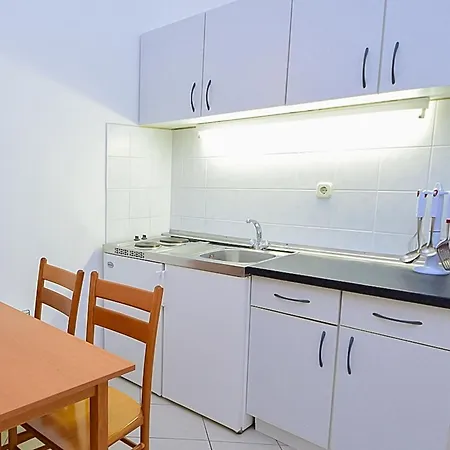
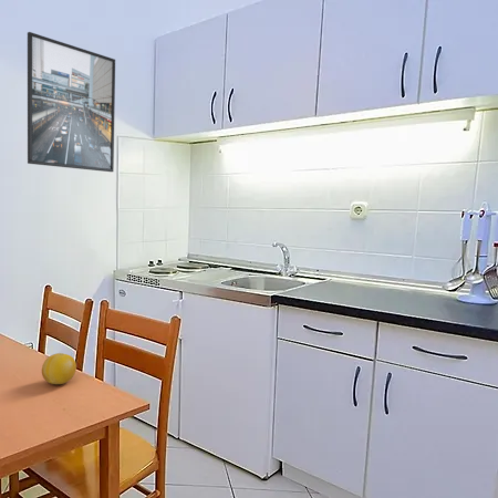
+ fruit [41,352,77,385]
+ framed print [27,31,116,173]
